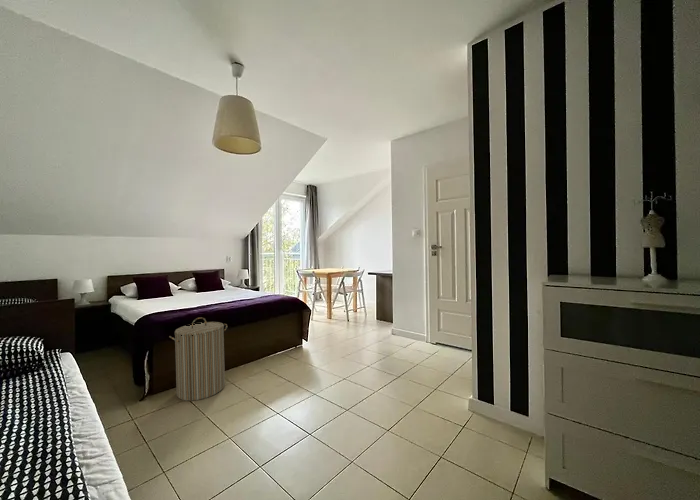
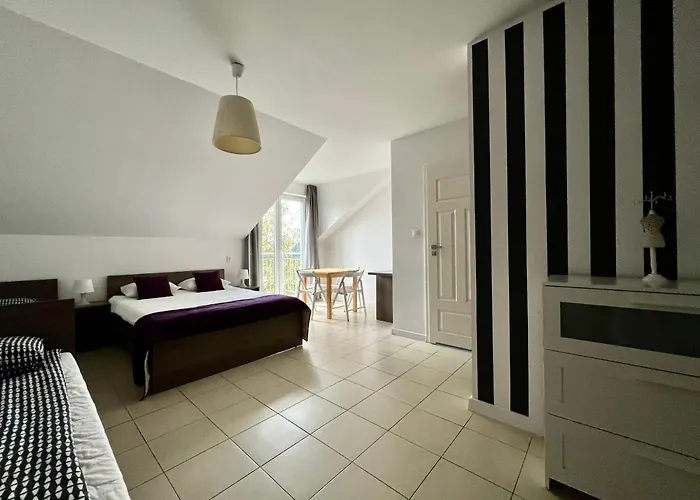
- laundry hamper [168,316,228,402]
